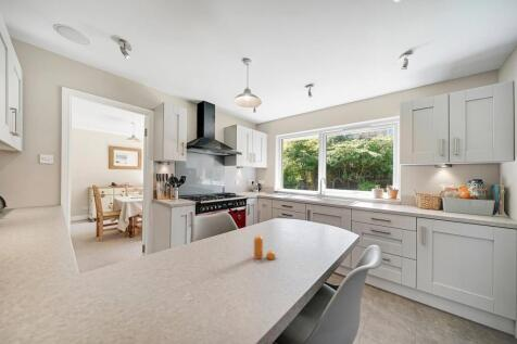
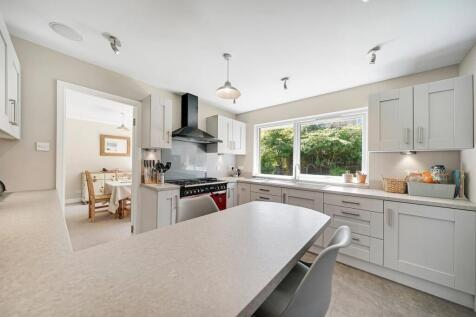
- pepper shaker [253,234,276,260]
